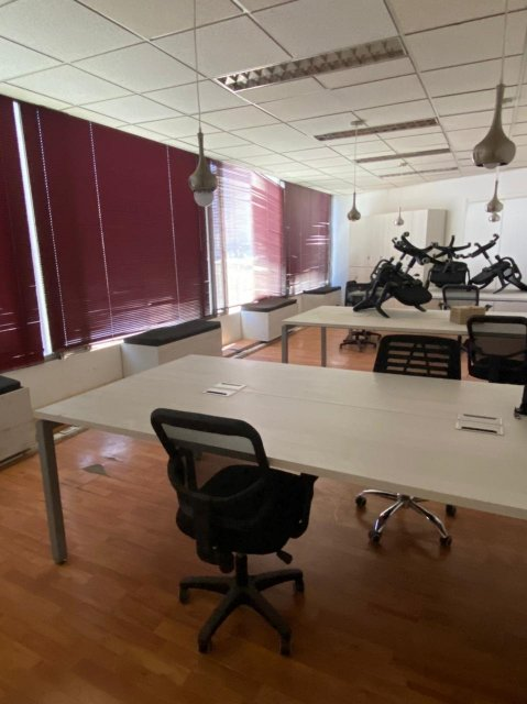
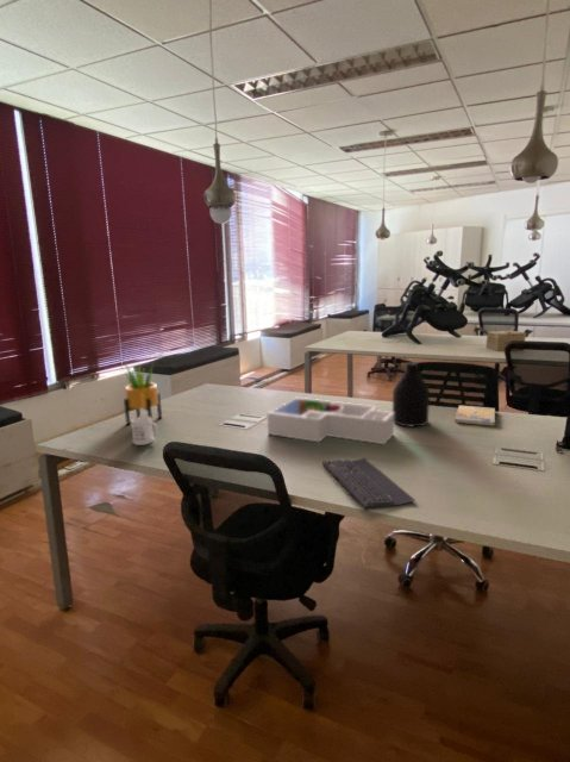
+ potted plant [123,360,163,425]
+ bottle [392,361,431,429]
+ desk organizer [265,396,395,445]
+ keyboard [321,457,416,512]
+ book [453,405,496,427]
+ mug [130,416,159,446]
